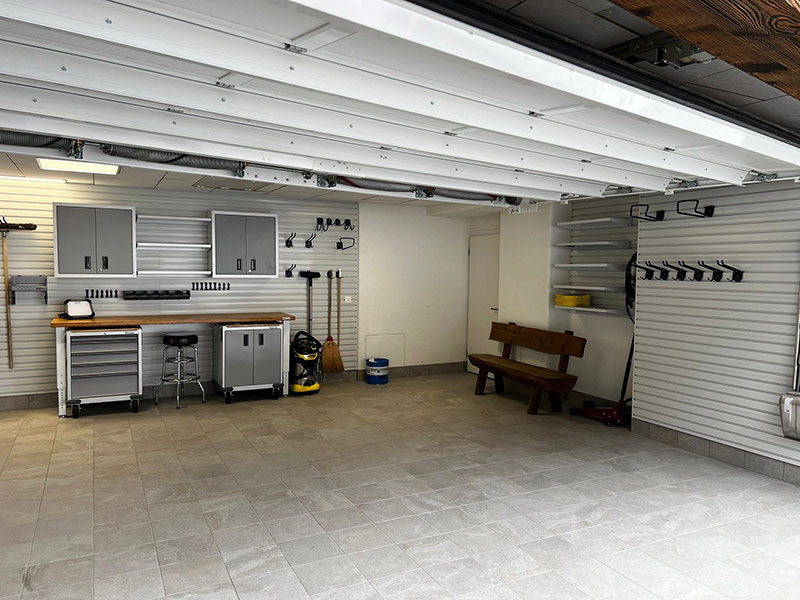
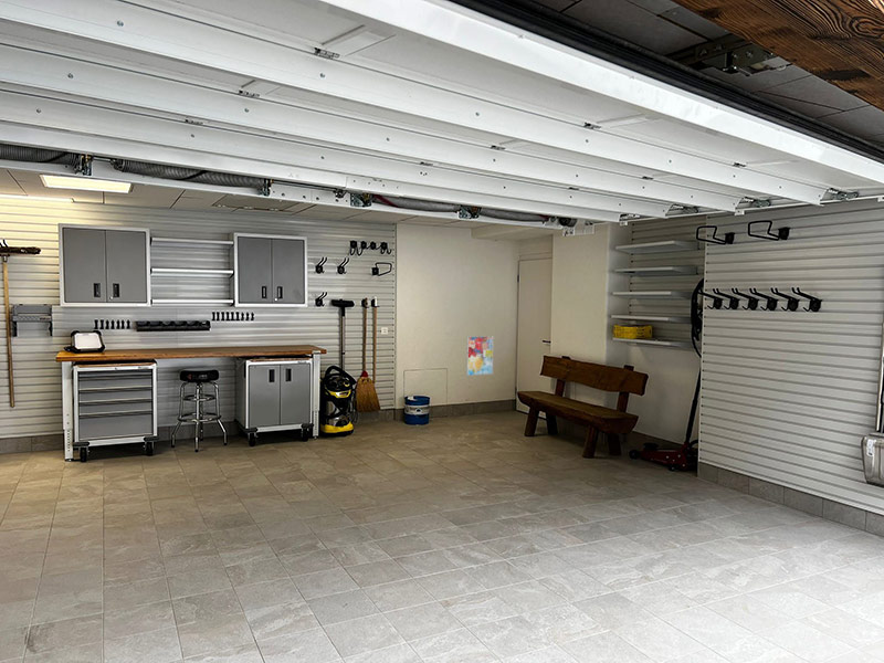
+ wall art [465,335,495,377]
